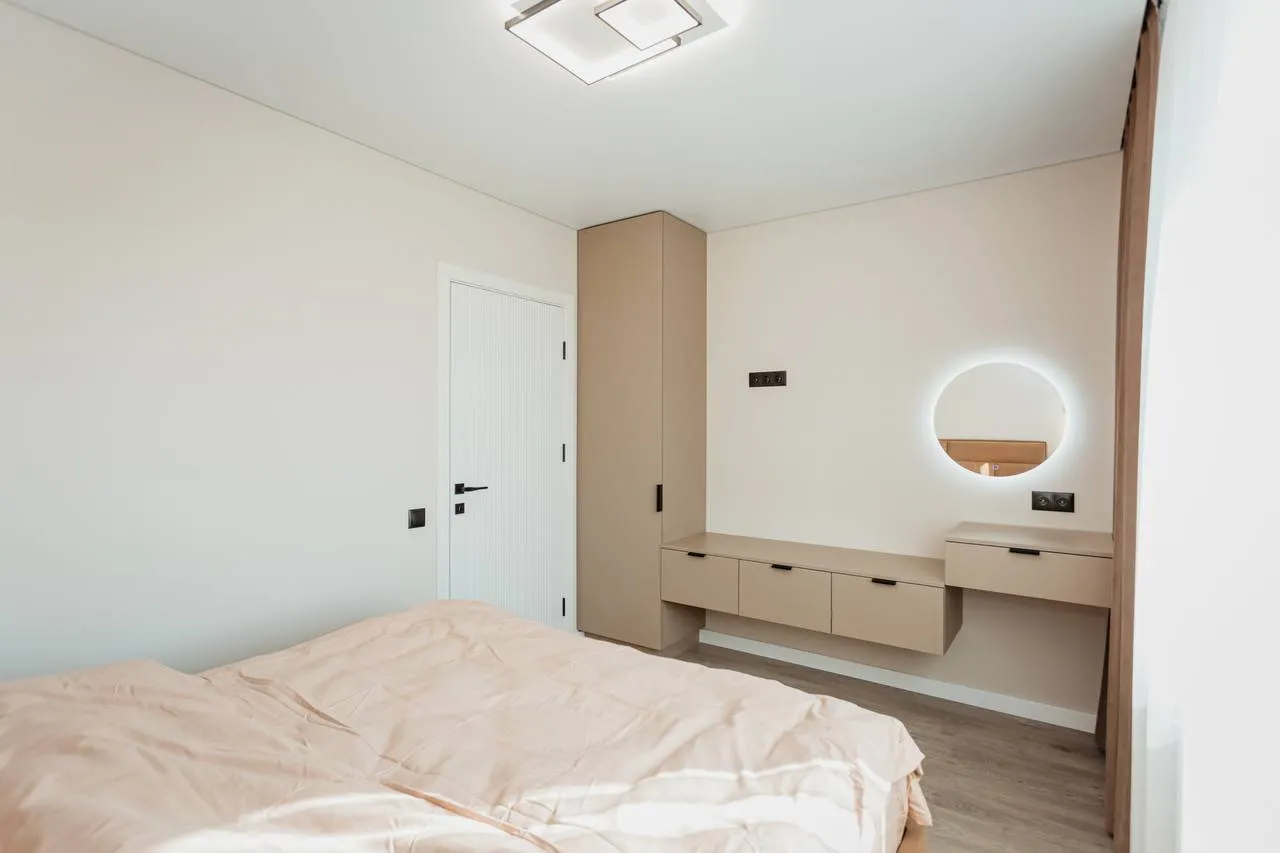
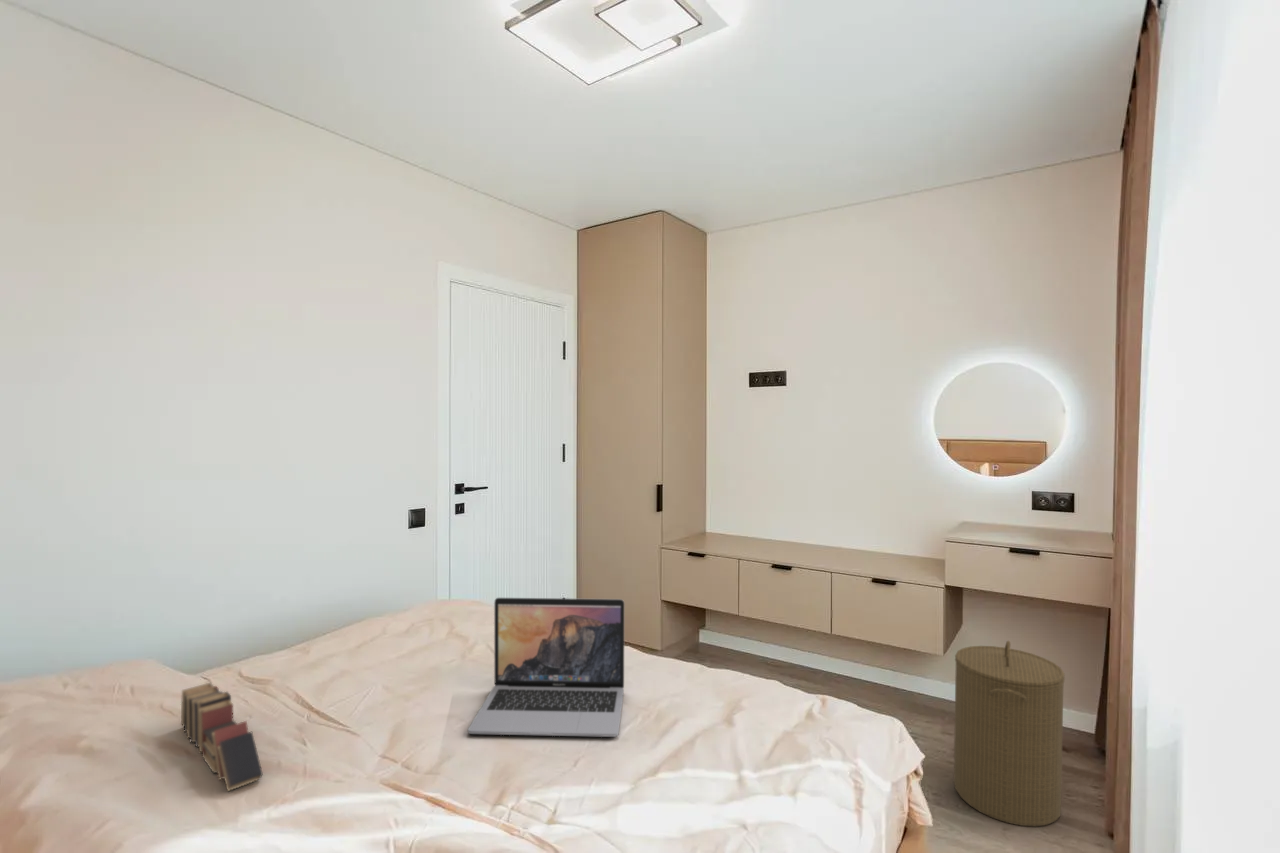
+ laundry hamper [953,640,1066,828]
+ book [180,682,264,793]
+ laptop [467,597,625,738]
